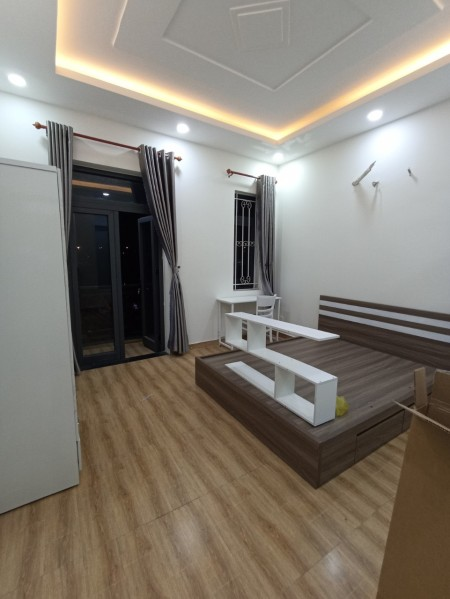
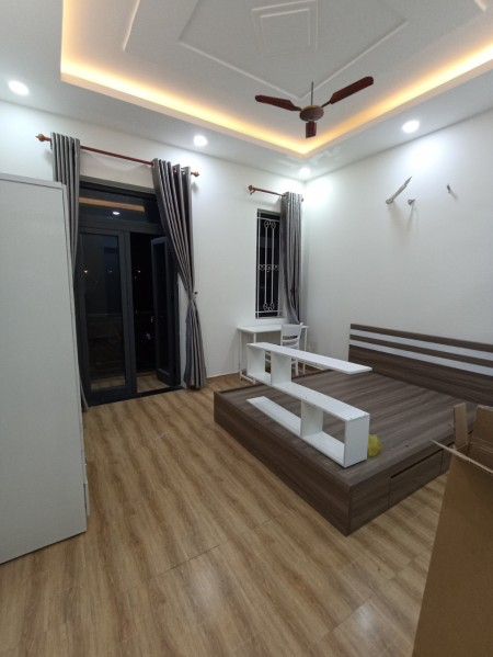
+ ceiling fan [254,76,375,139]
